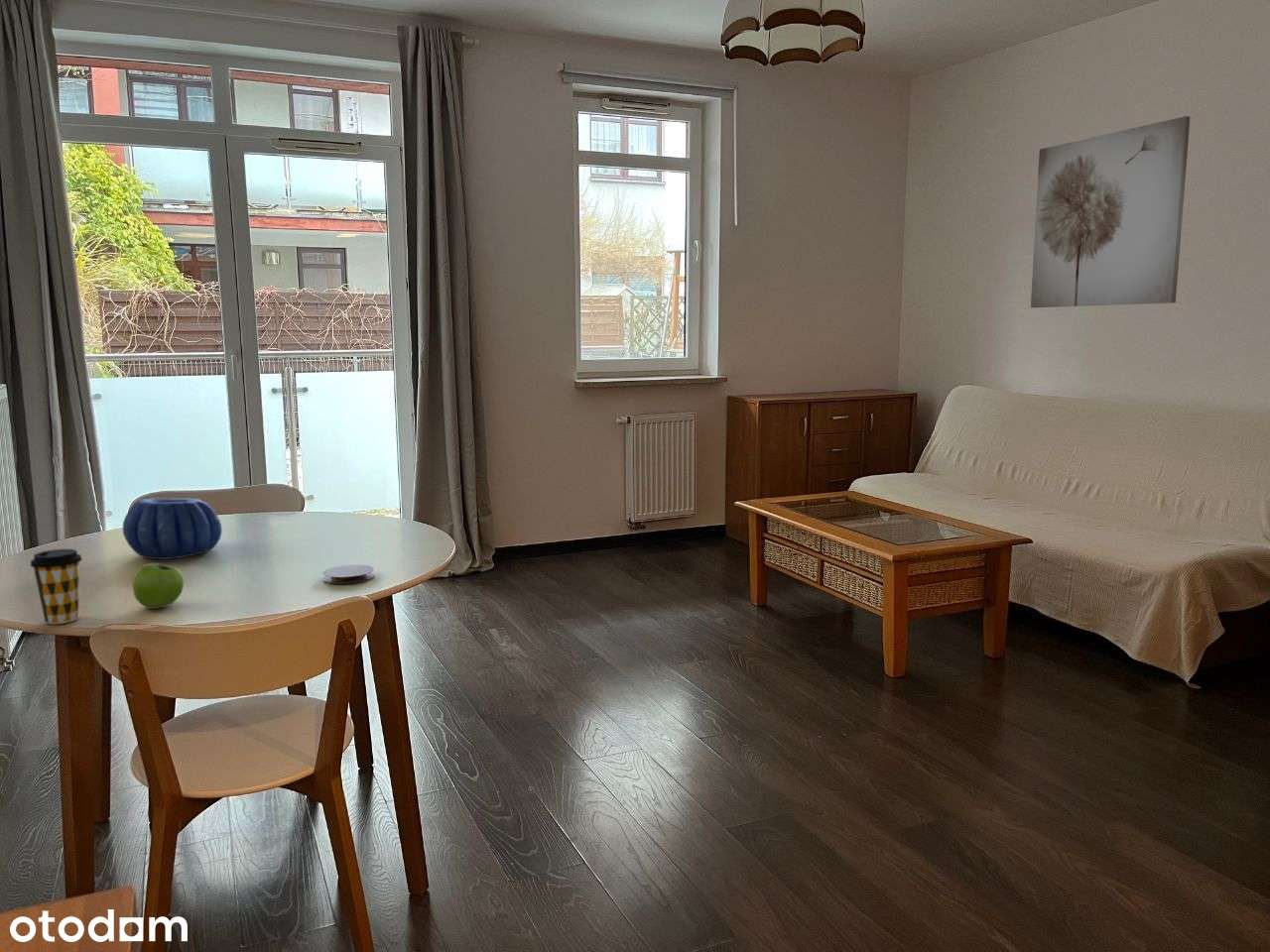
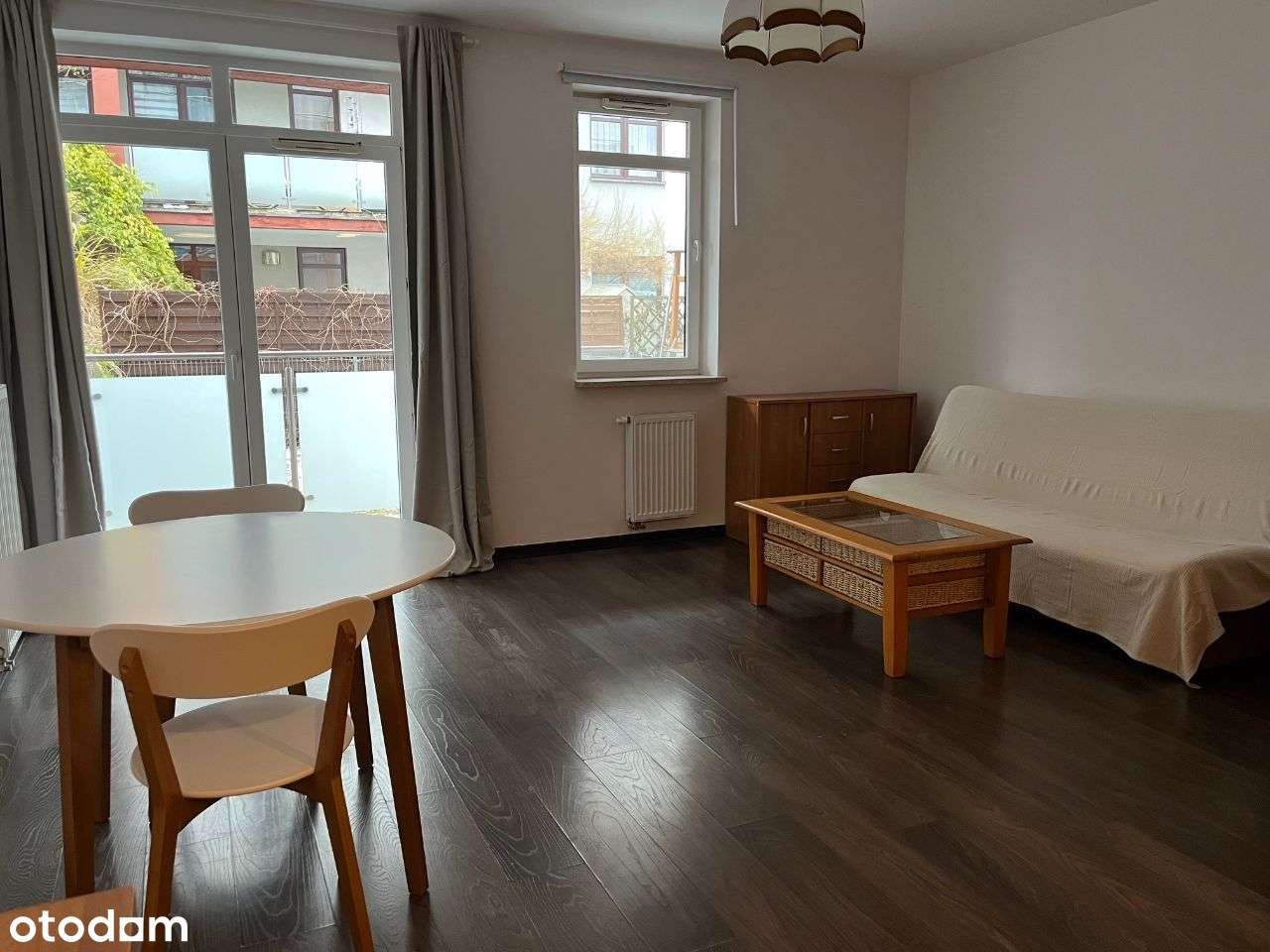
- coaster [321,564,375,585]
- decorative bowl [122,497,223,560]
- fruit [132,562,185,610]
- coffee cup [29,548,83,625]
- wall art [1030,115,1192,308]
